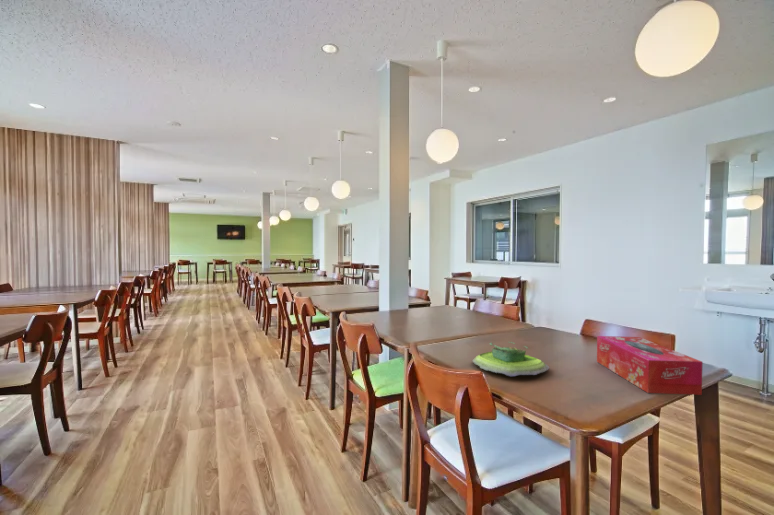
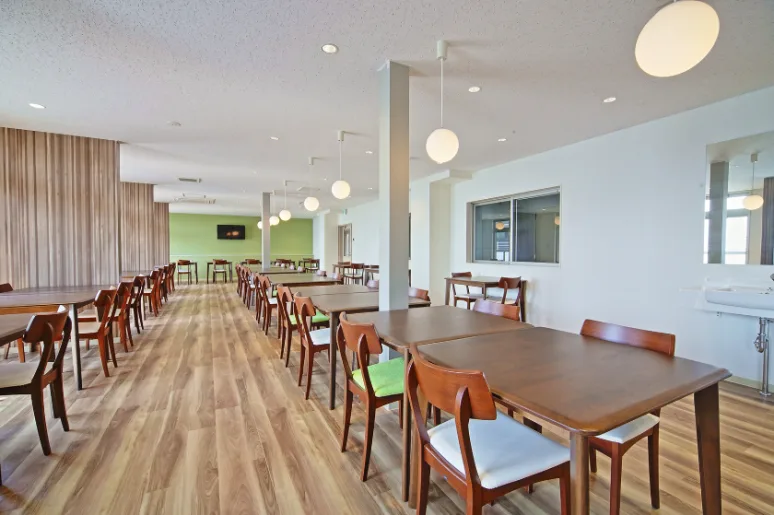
- tissue box [596,335,704,396]
- plant pot [472,340,550,377]
